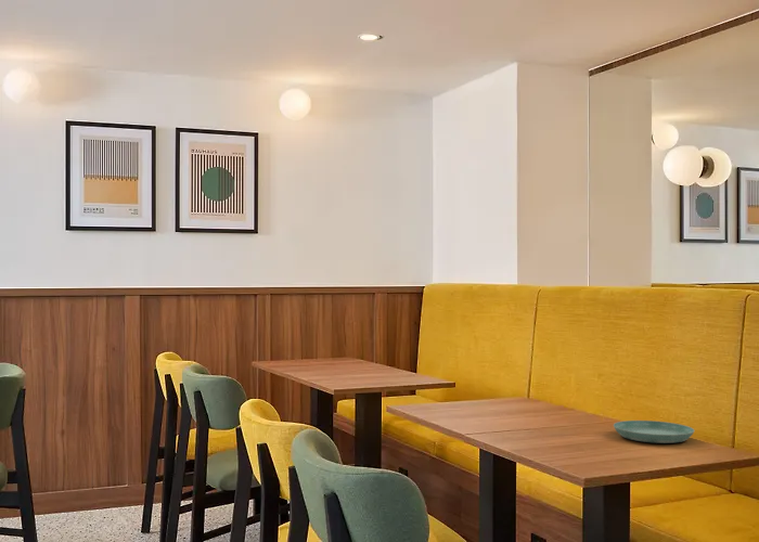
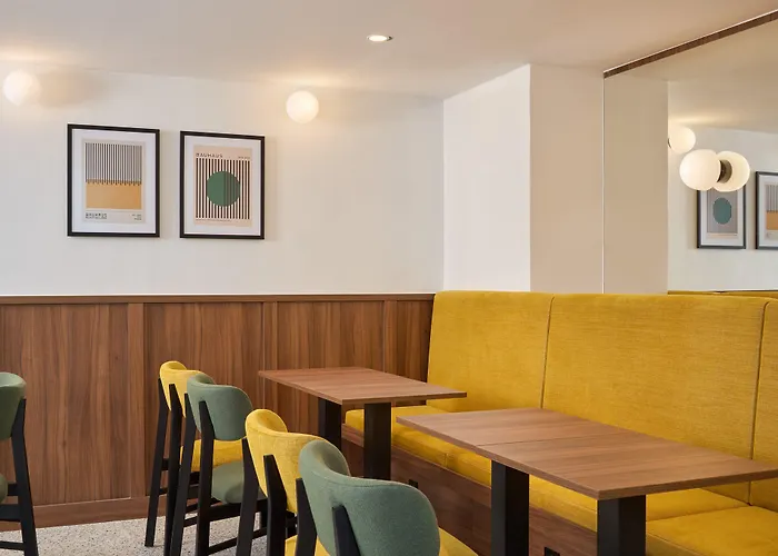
- saucer [613,420,695,444]
